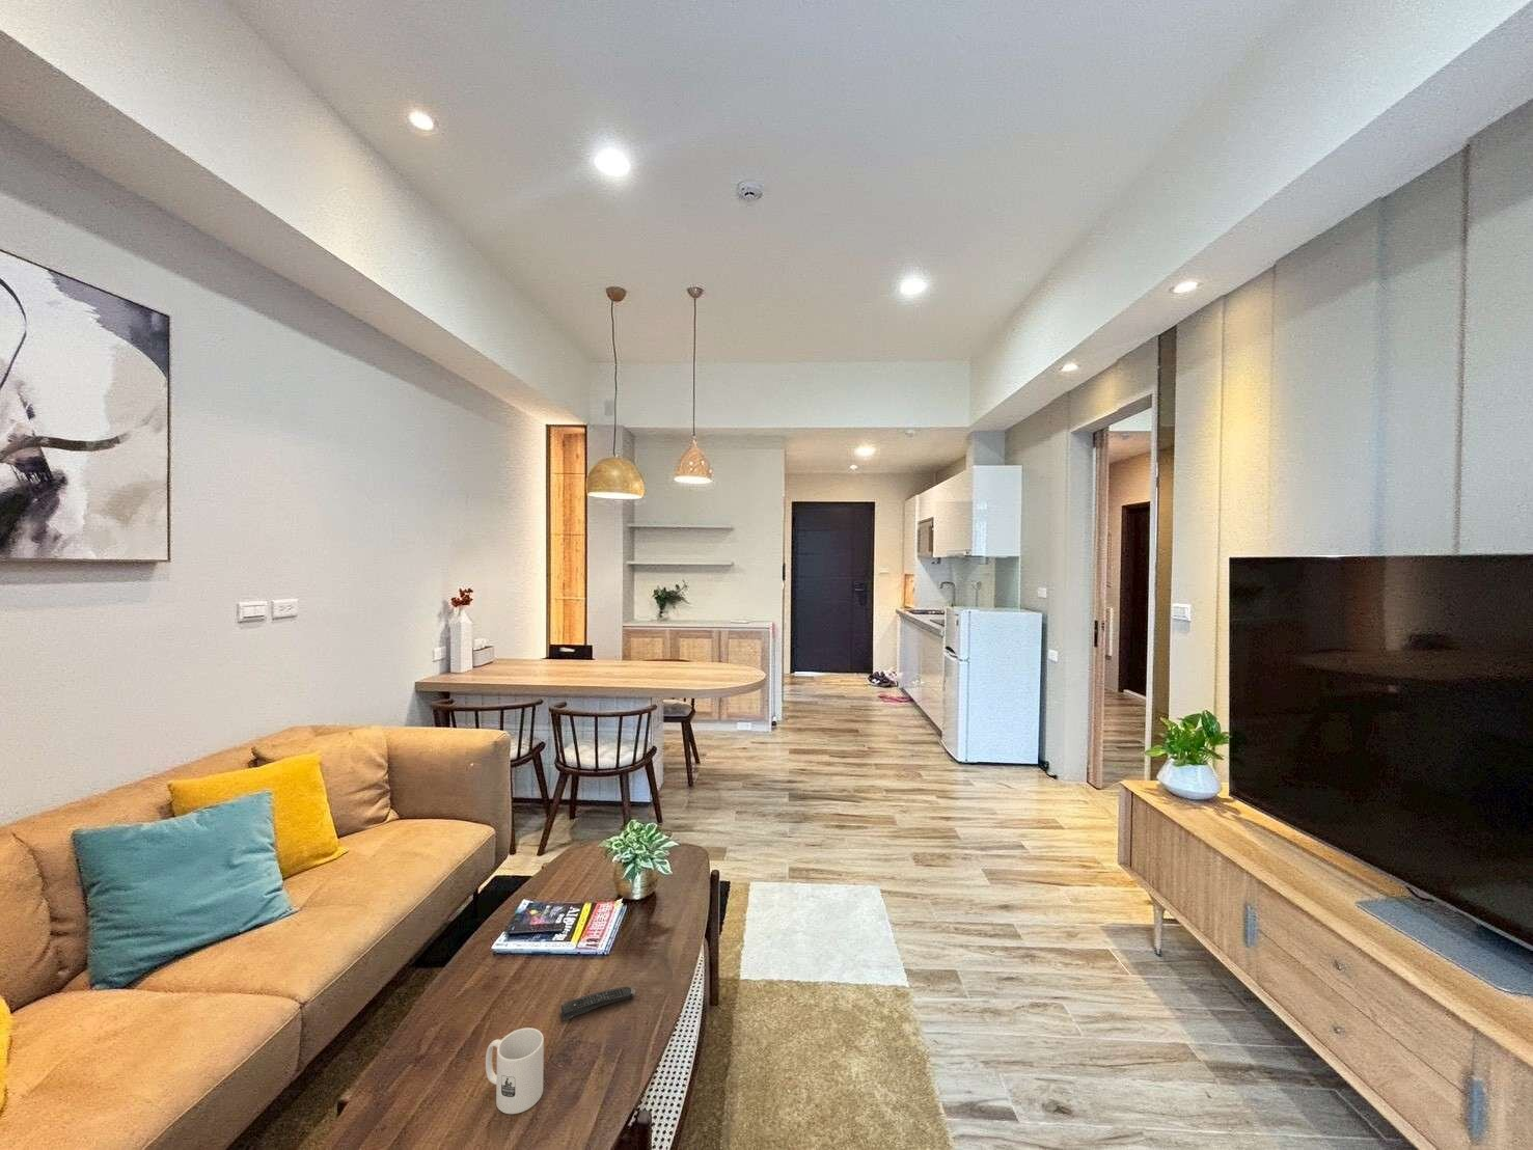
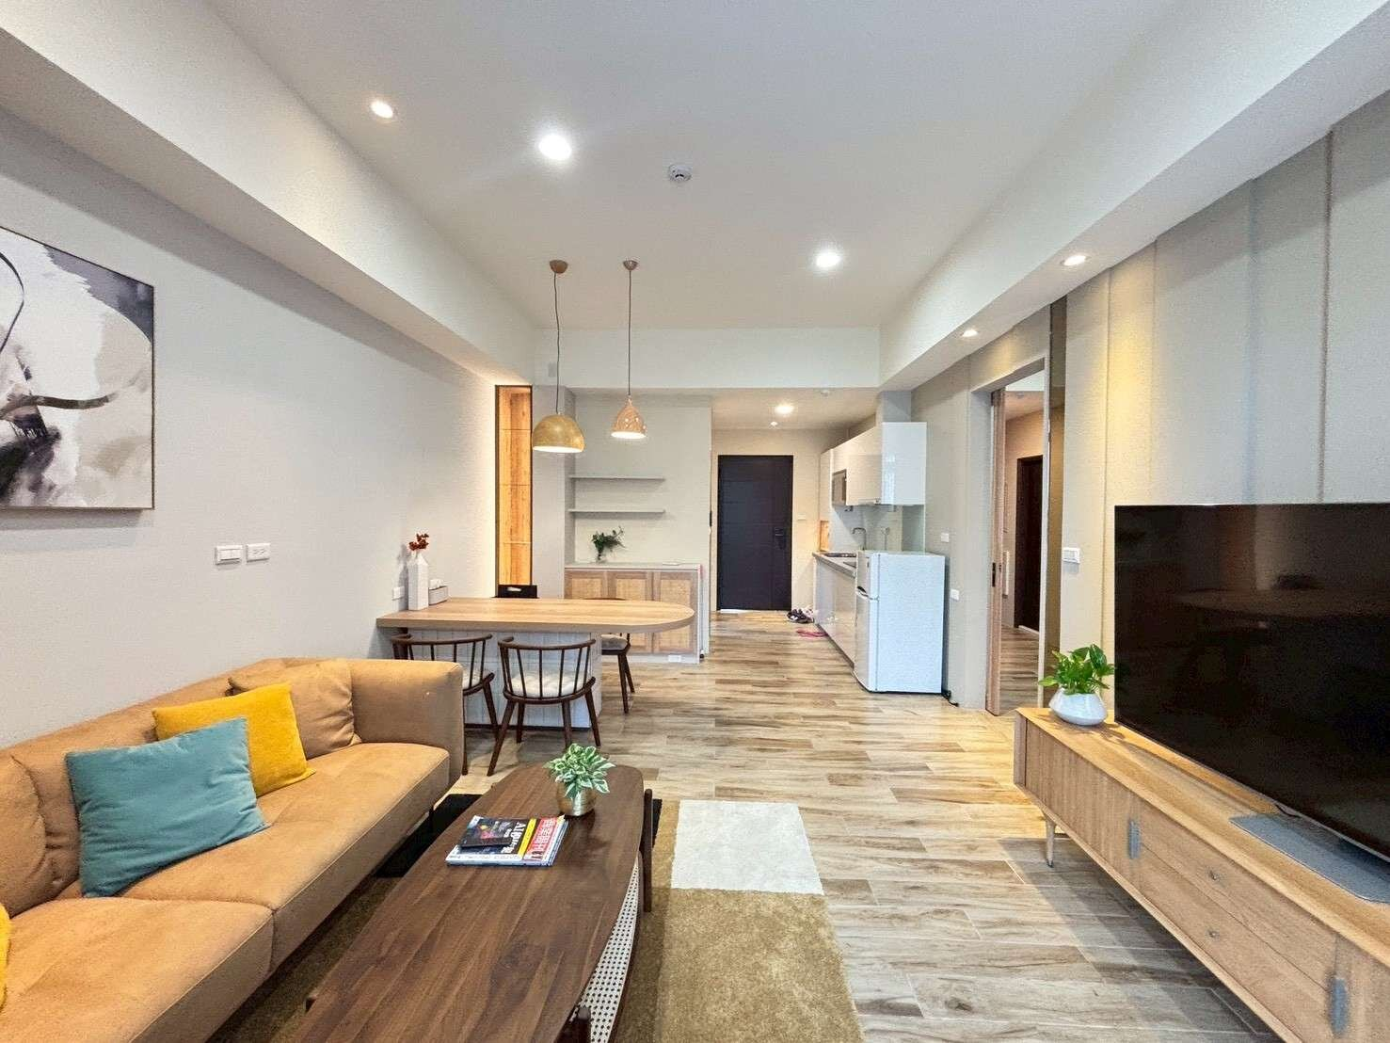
- mug [484,1027,545,1115]
- remote control [561,986,637,1021]
